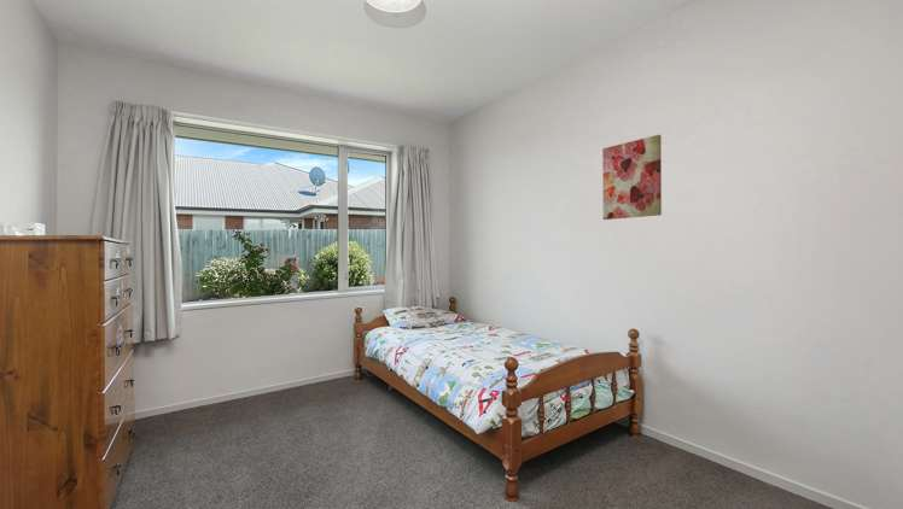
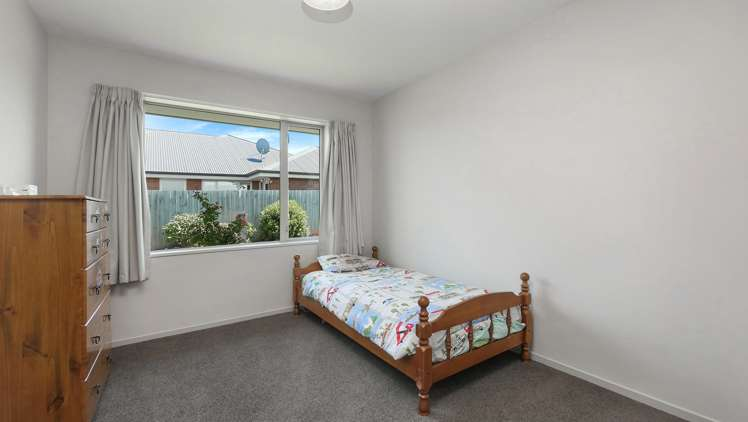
- wall art [601,134,663,221]
